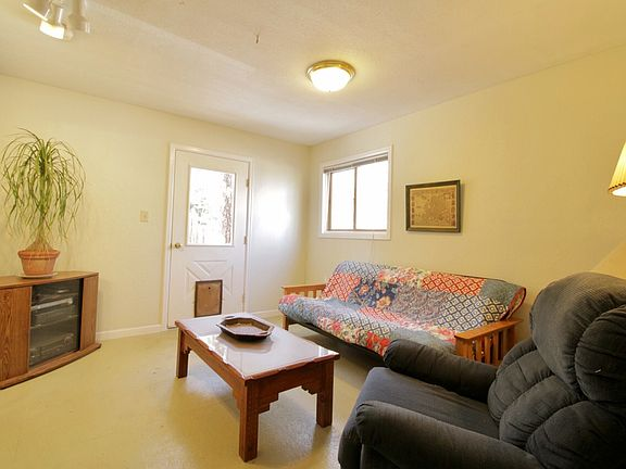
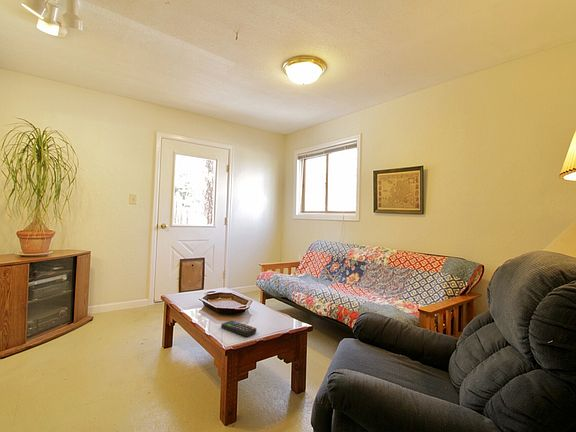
+ remote control [220,319,257,337]
